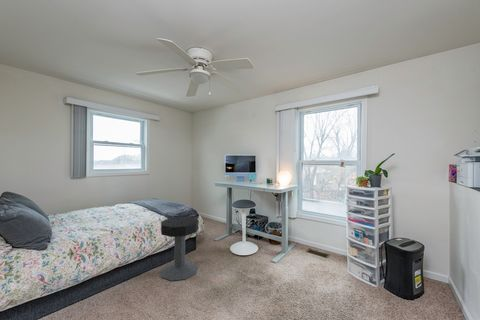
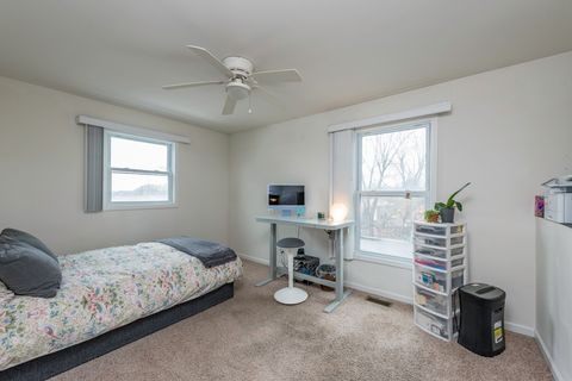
- side table [160,216,199,282]
